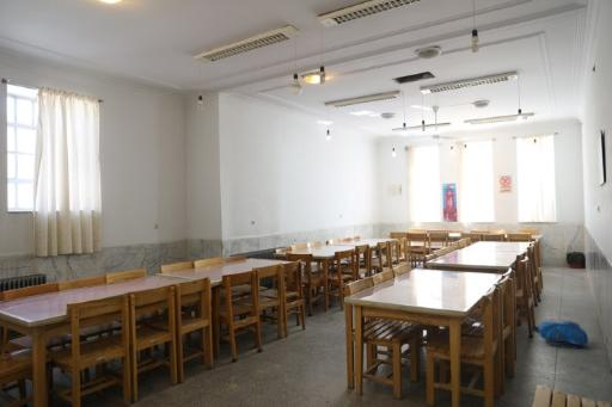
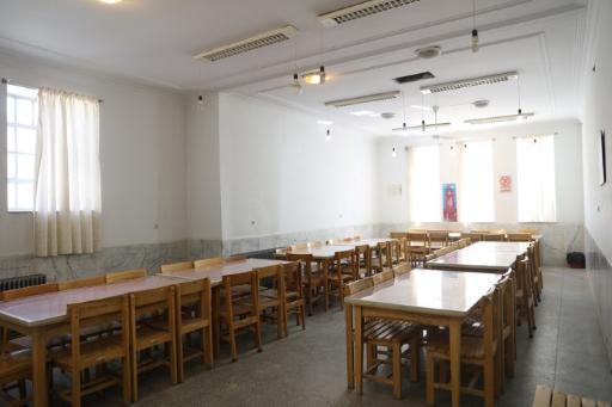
- backpack [532,319,589,349]
